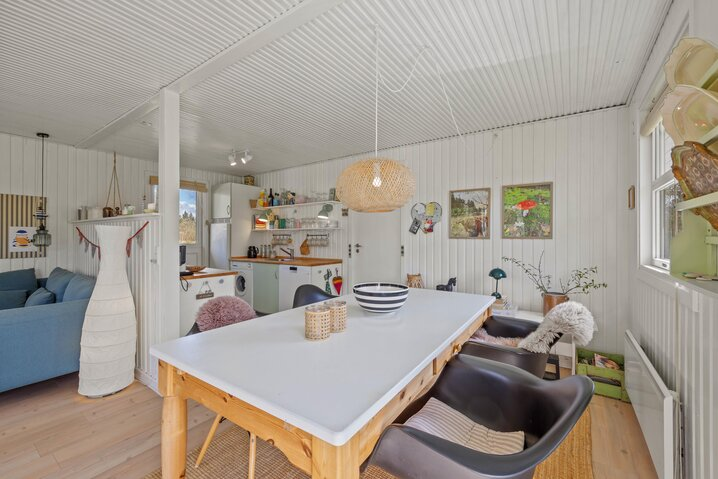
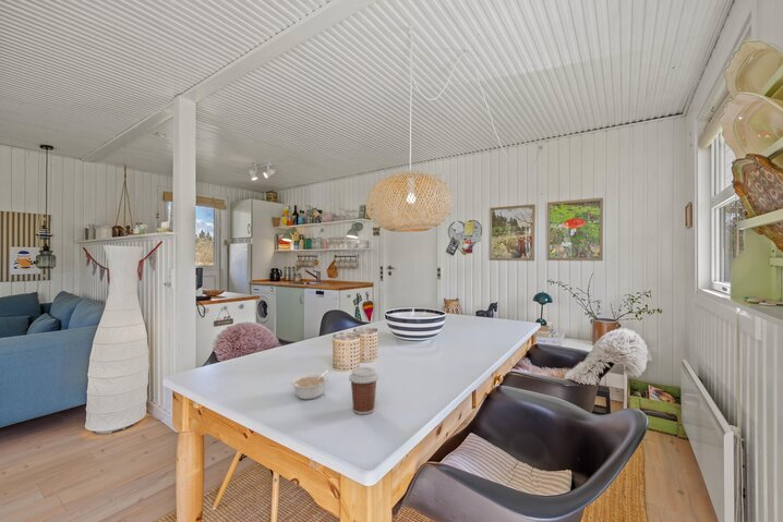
+ legume [290,368,332,400]
+ coffee cup [348,366,380,415]
